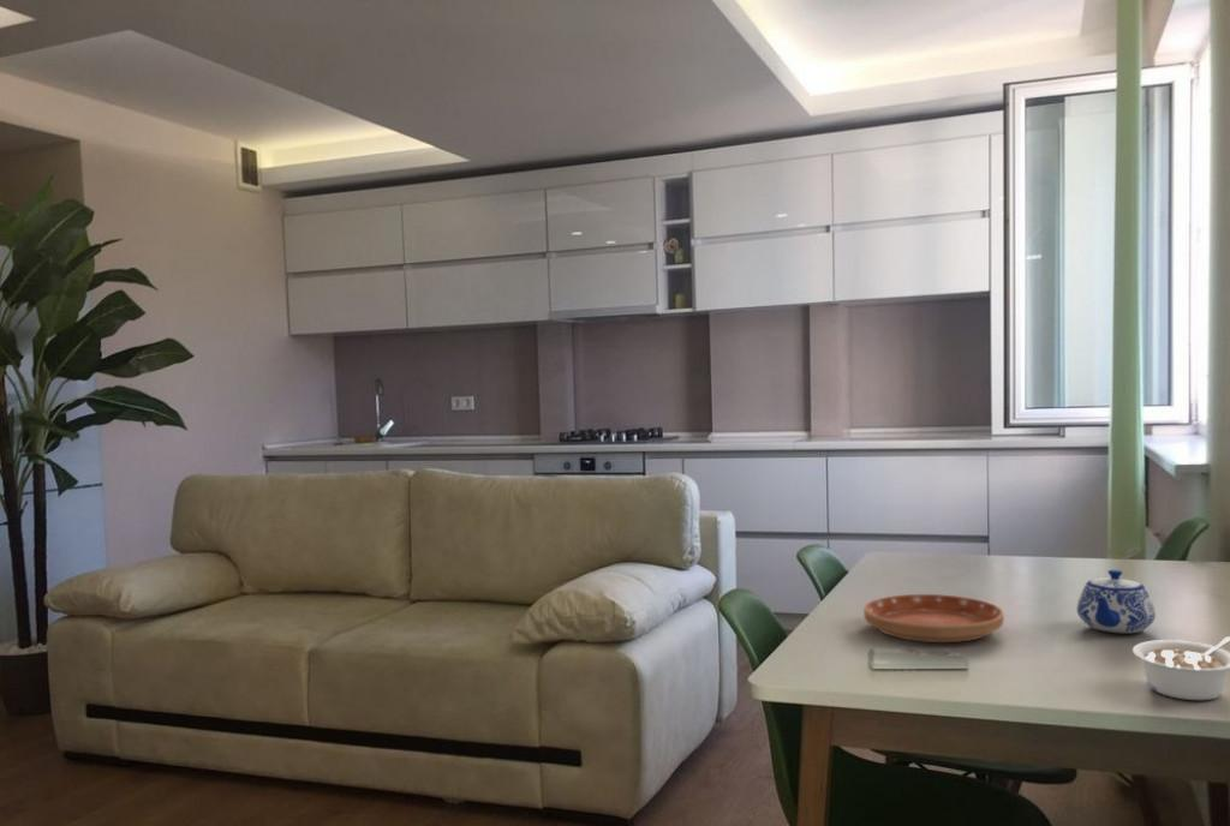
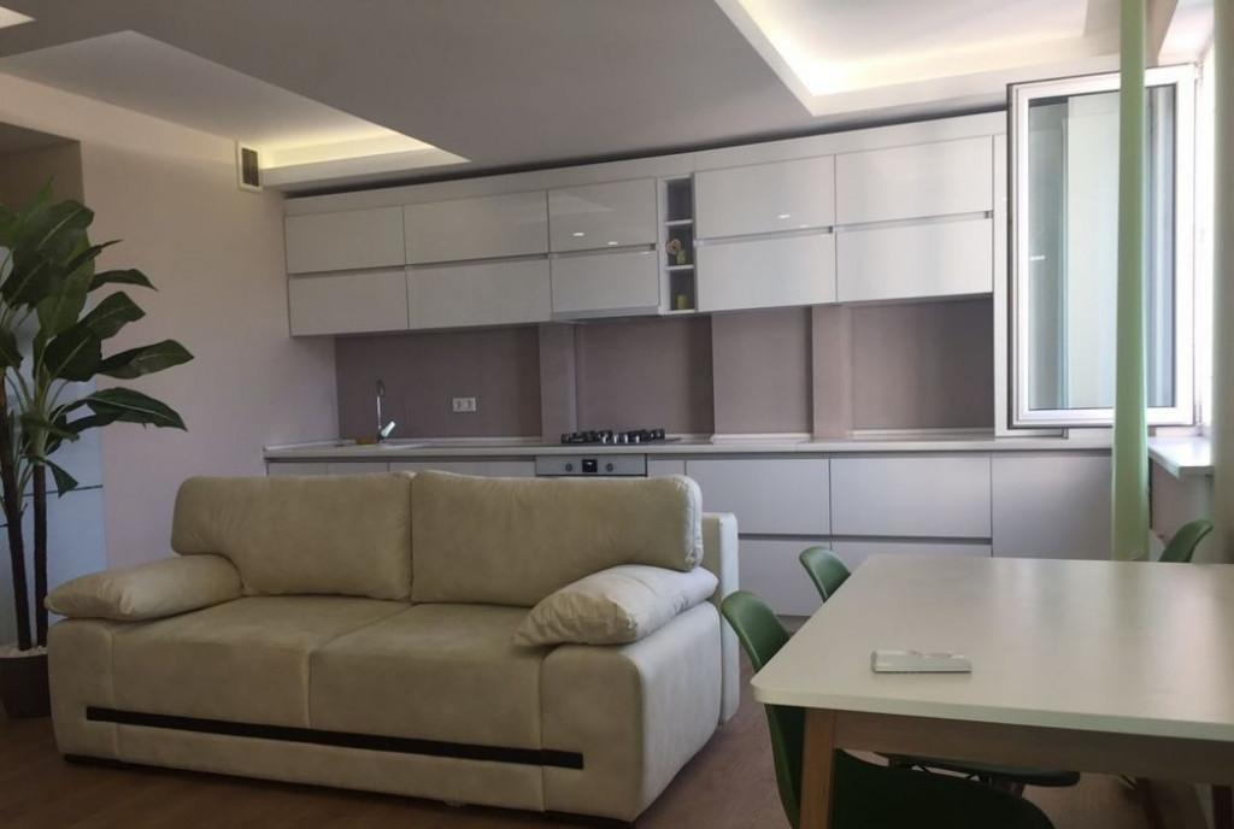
- saucer [862,593,1005,644]
- legume [1132,635,1230,701]
- teapot [1076,569,1157,634]
